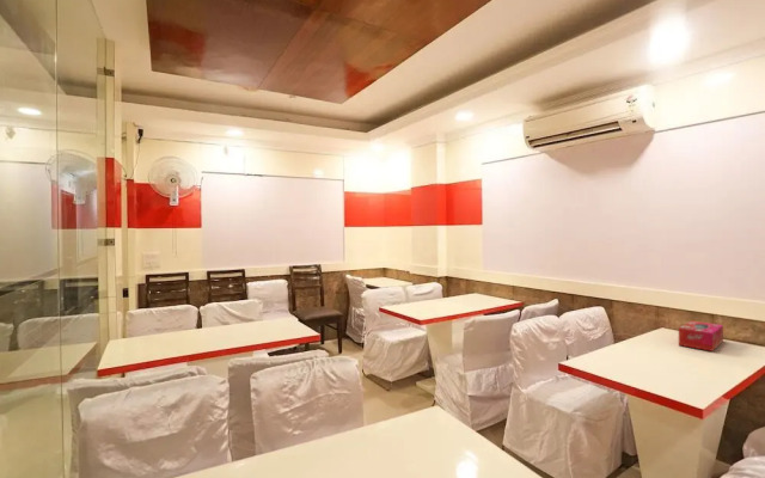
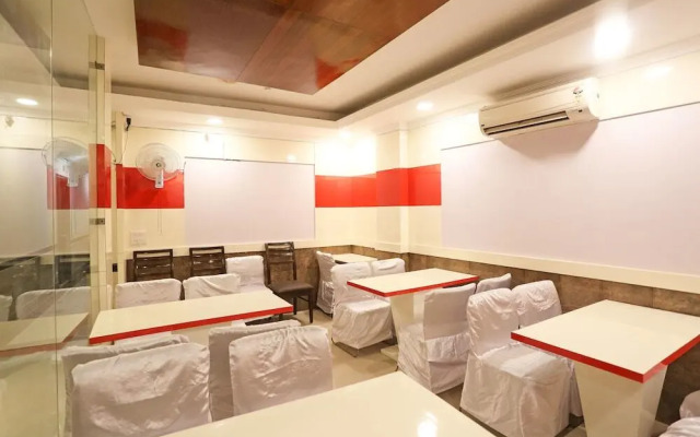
- tissue box [678,319,724,353]
